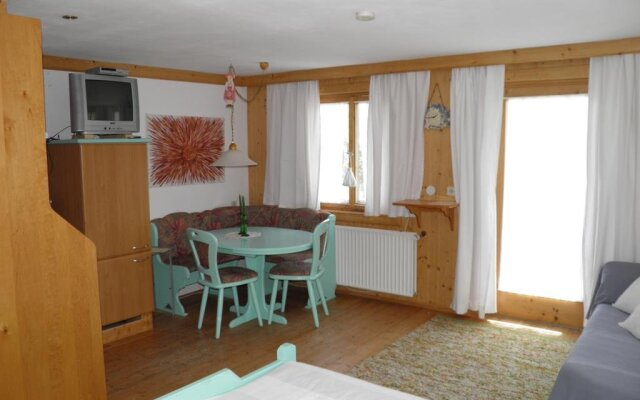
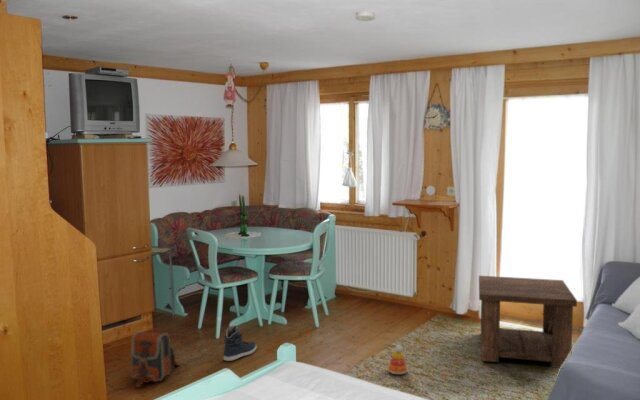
+ side table [478,275,578,369]
+ backpack [130,330,181,388]
+ sneaker [223,325,258,362]
+ stacking toy [386,344,409,375]
